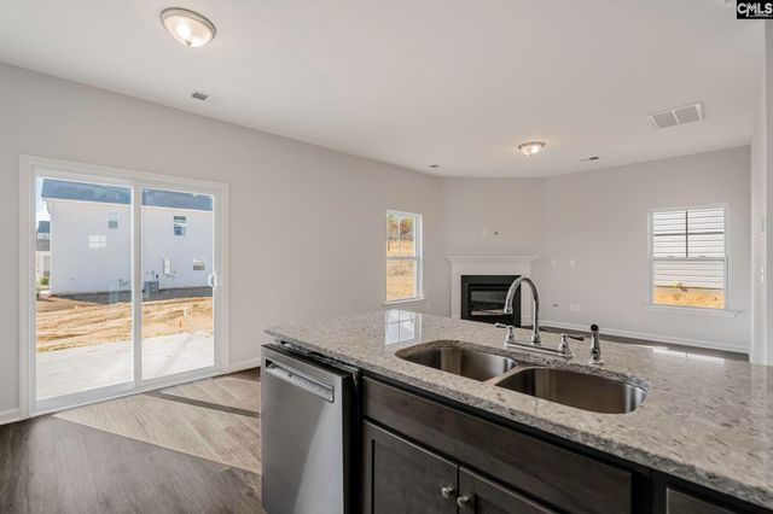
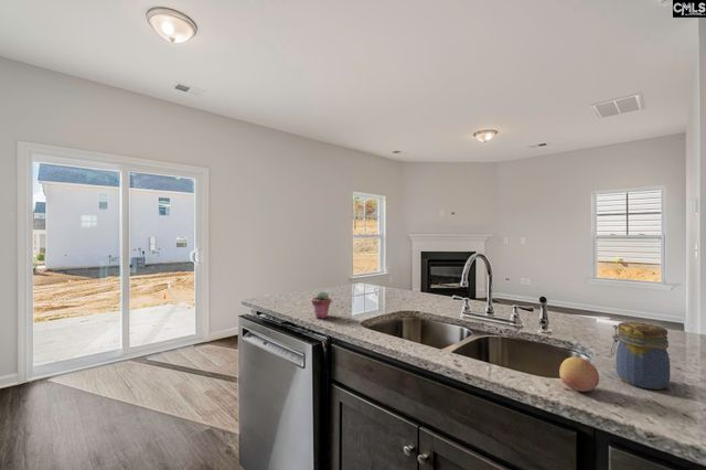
+ jar [610,321,671,391]
+ fruit [558,355,600,393]
+ potted succulent [311,290,332,319]
